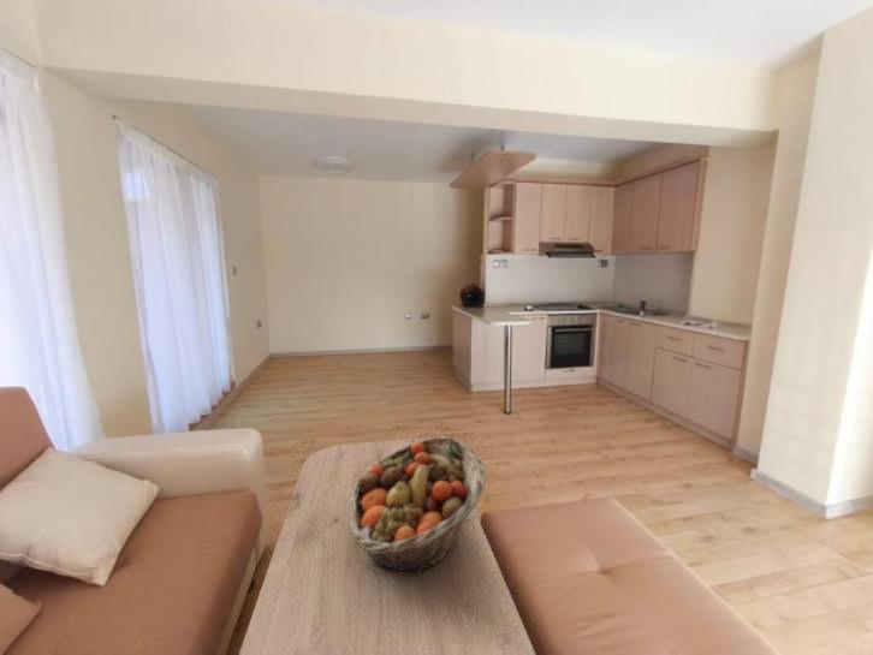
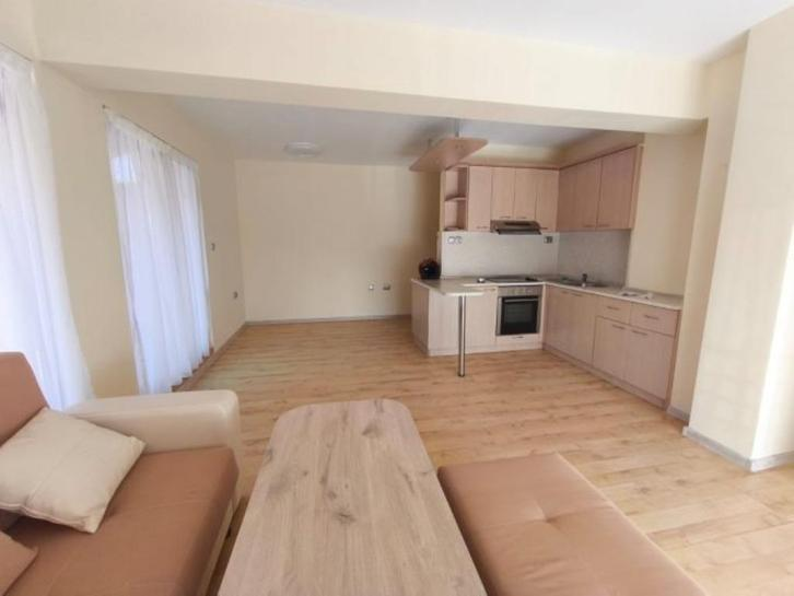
- fruit basket [349,435,487,574]
